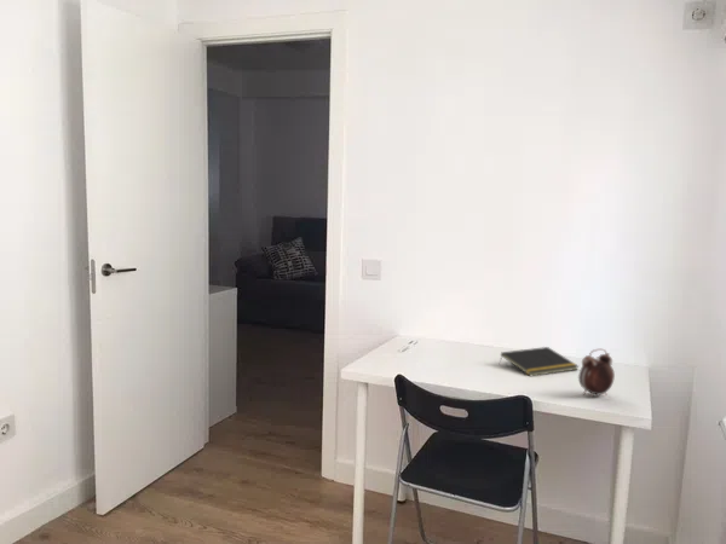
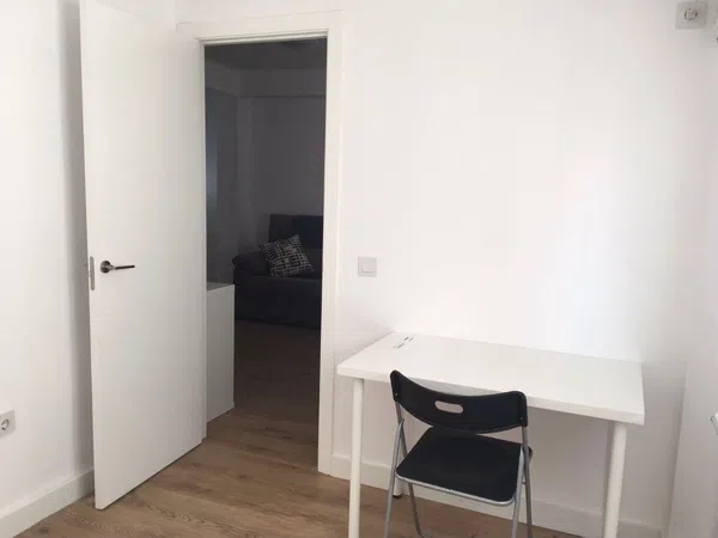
- notepad [499,346,580,377]
- alarm clock [577,348,616,398]
